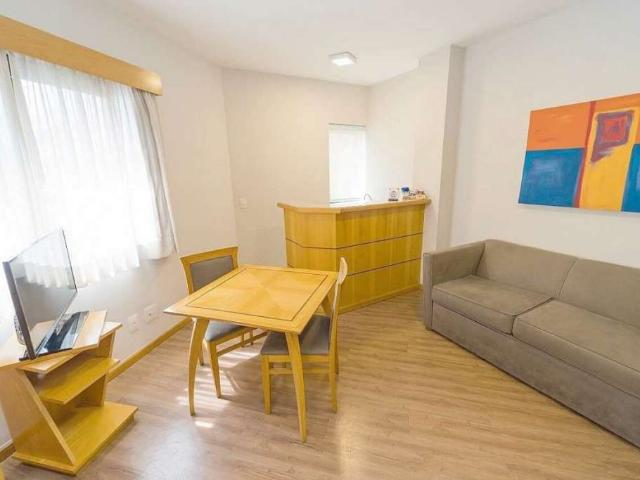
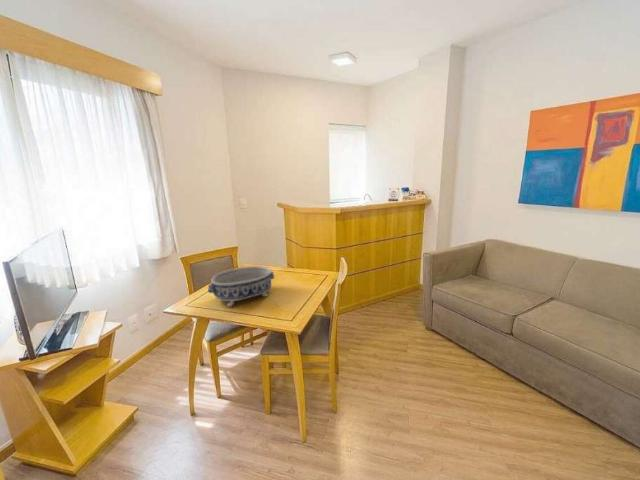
+ decorative bowl [207,265,275,308]
